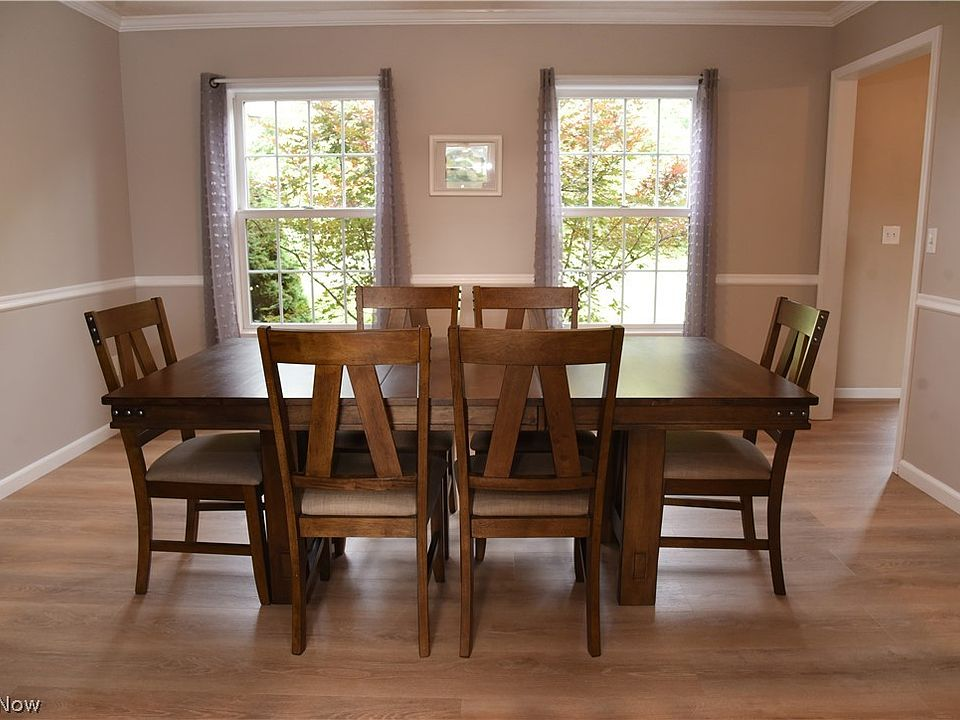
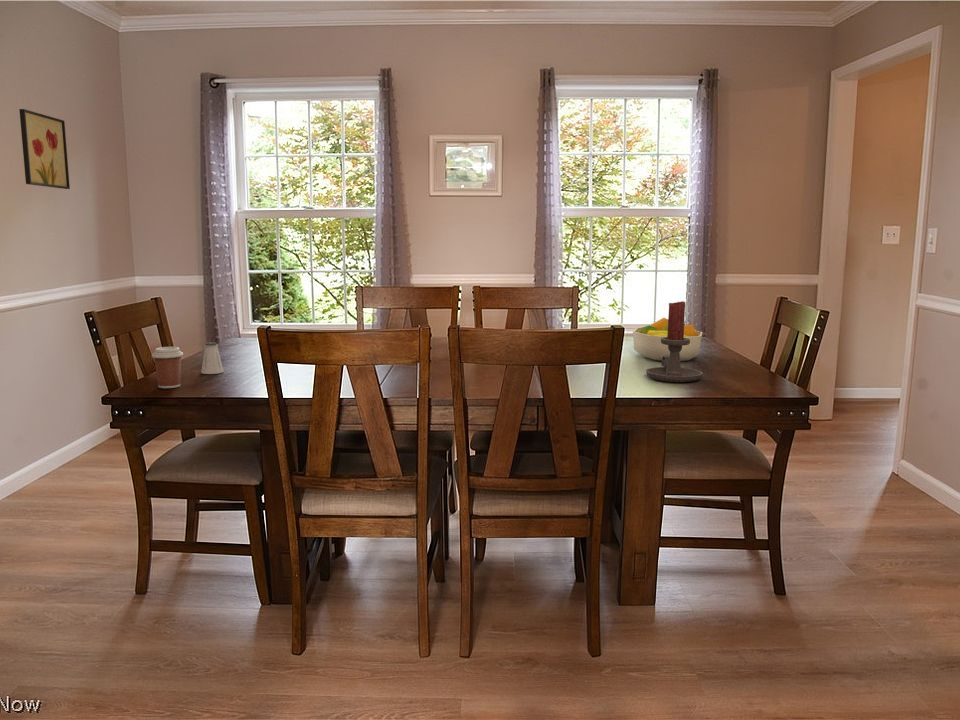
+ candle holder [645,300,704,383]
+ coffee cup [151,346,184,389]
+ fruit bowl [632,317,703,362]
+ saltshaker [200,341,225,375]
+ wall art [18,108,71,190]
